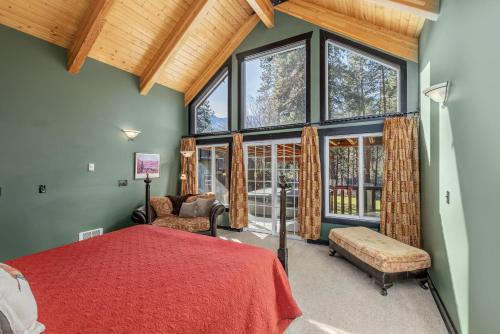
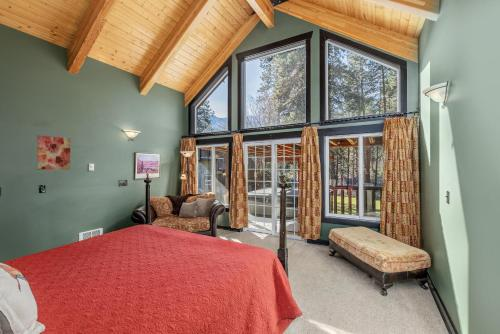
+ wall art [36,134,71,171]
